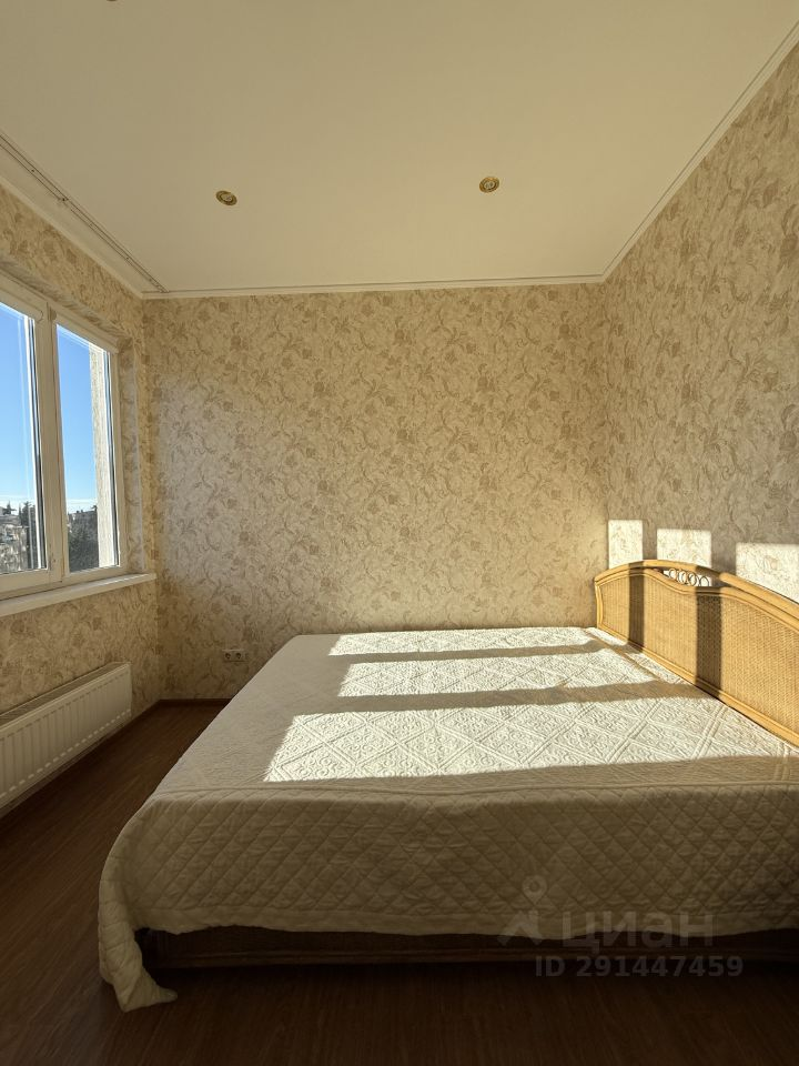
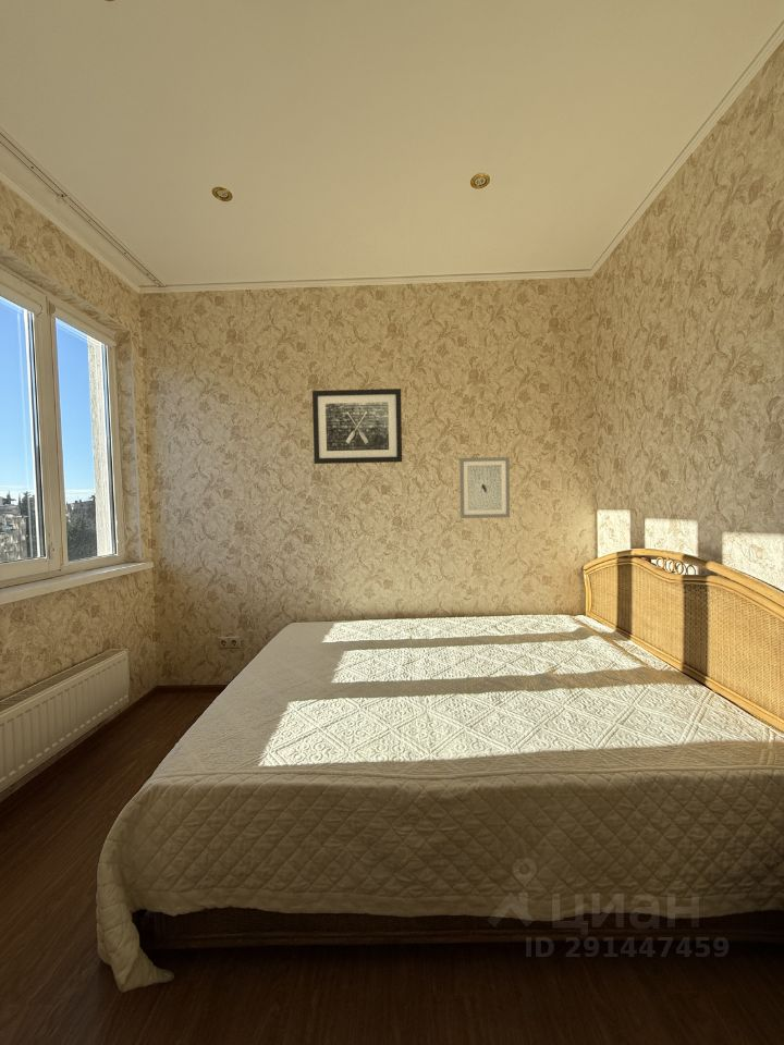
+ wall art [311,388,403,465]
+ wall art [458,456,511,519]
